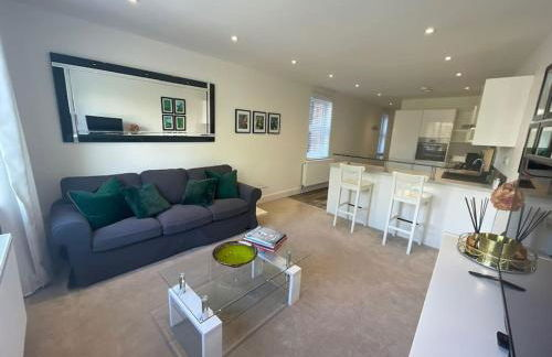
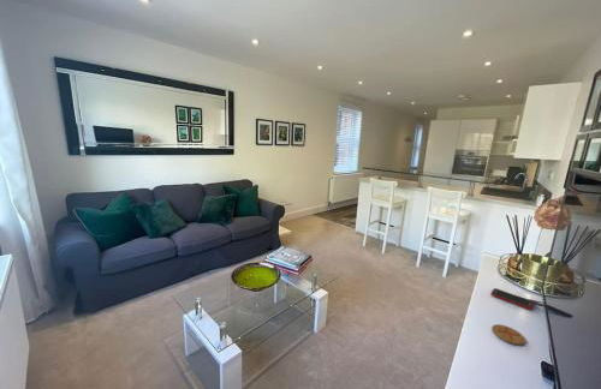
+ coaster [490,323,526,346]
+ cell phone [490,287,535,311]
